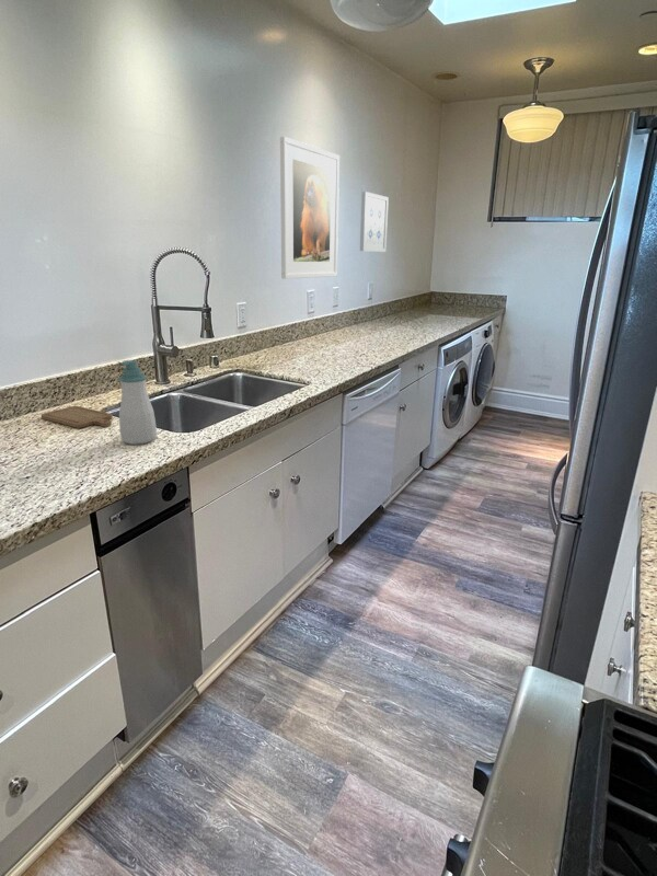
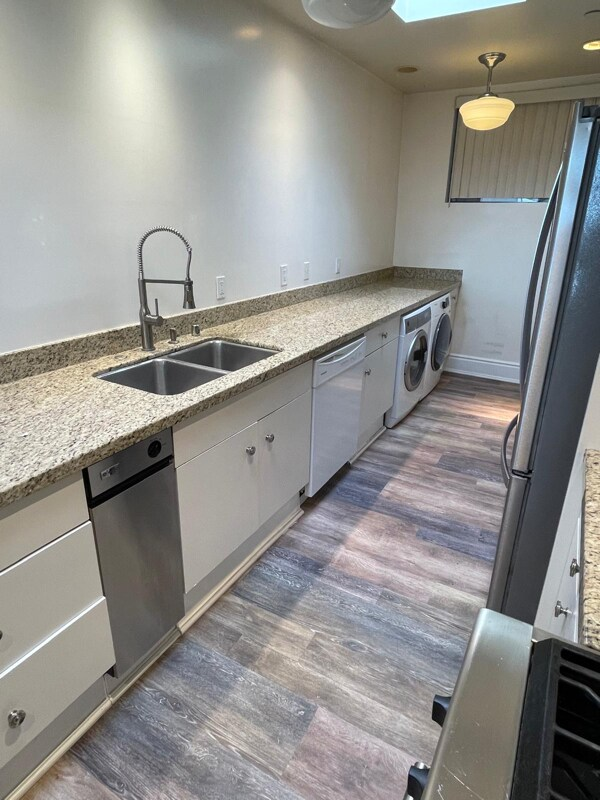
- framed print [279,136,341,280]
- soap bottle [117,359,158,446]
- wall art [359,191,390,253]
- chopping board [41,405,114,428]
